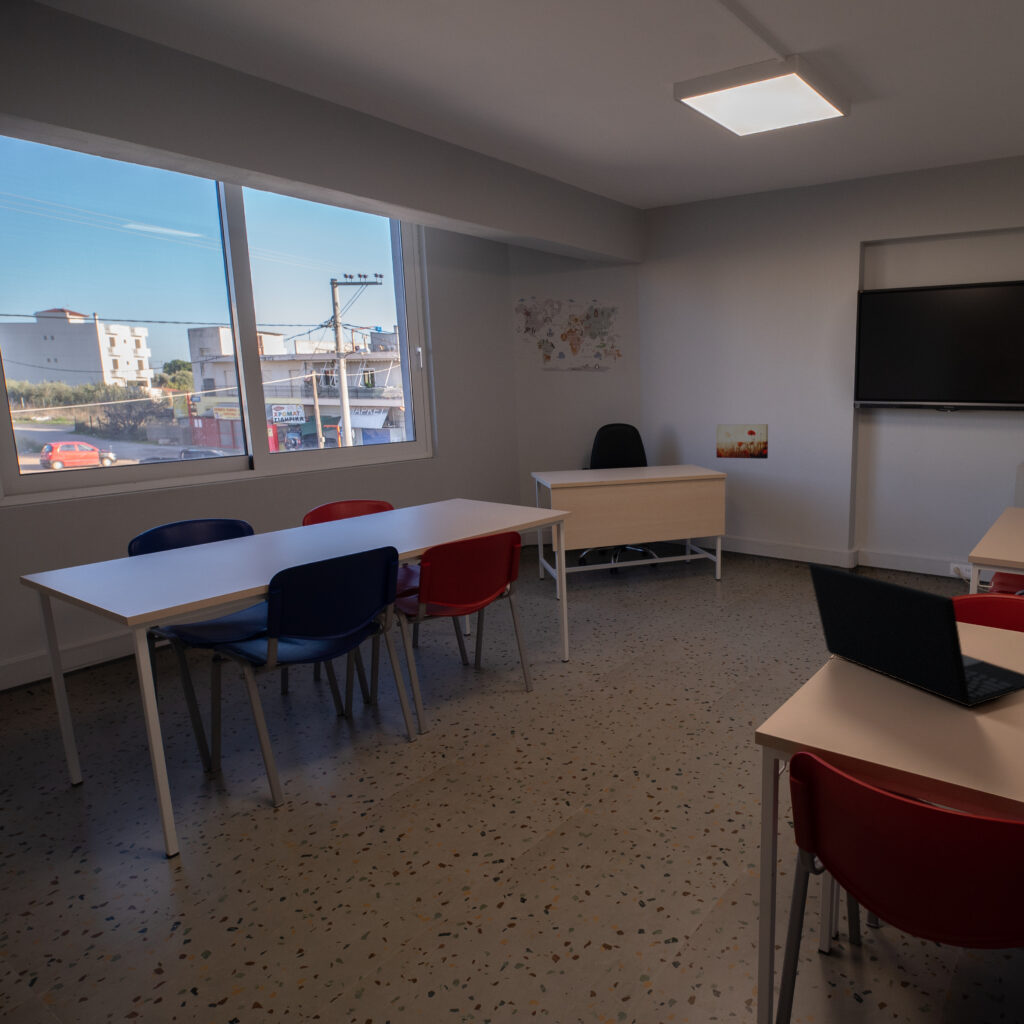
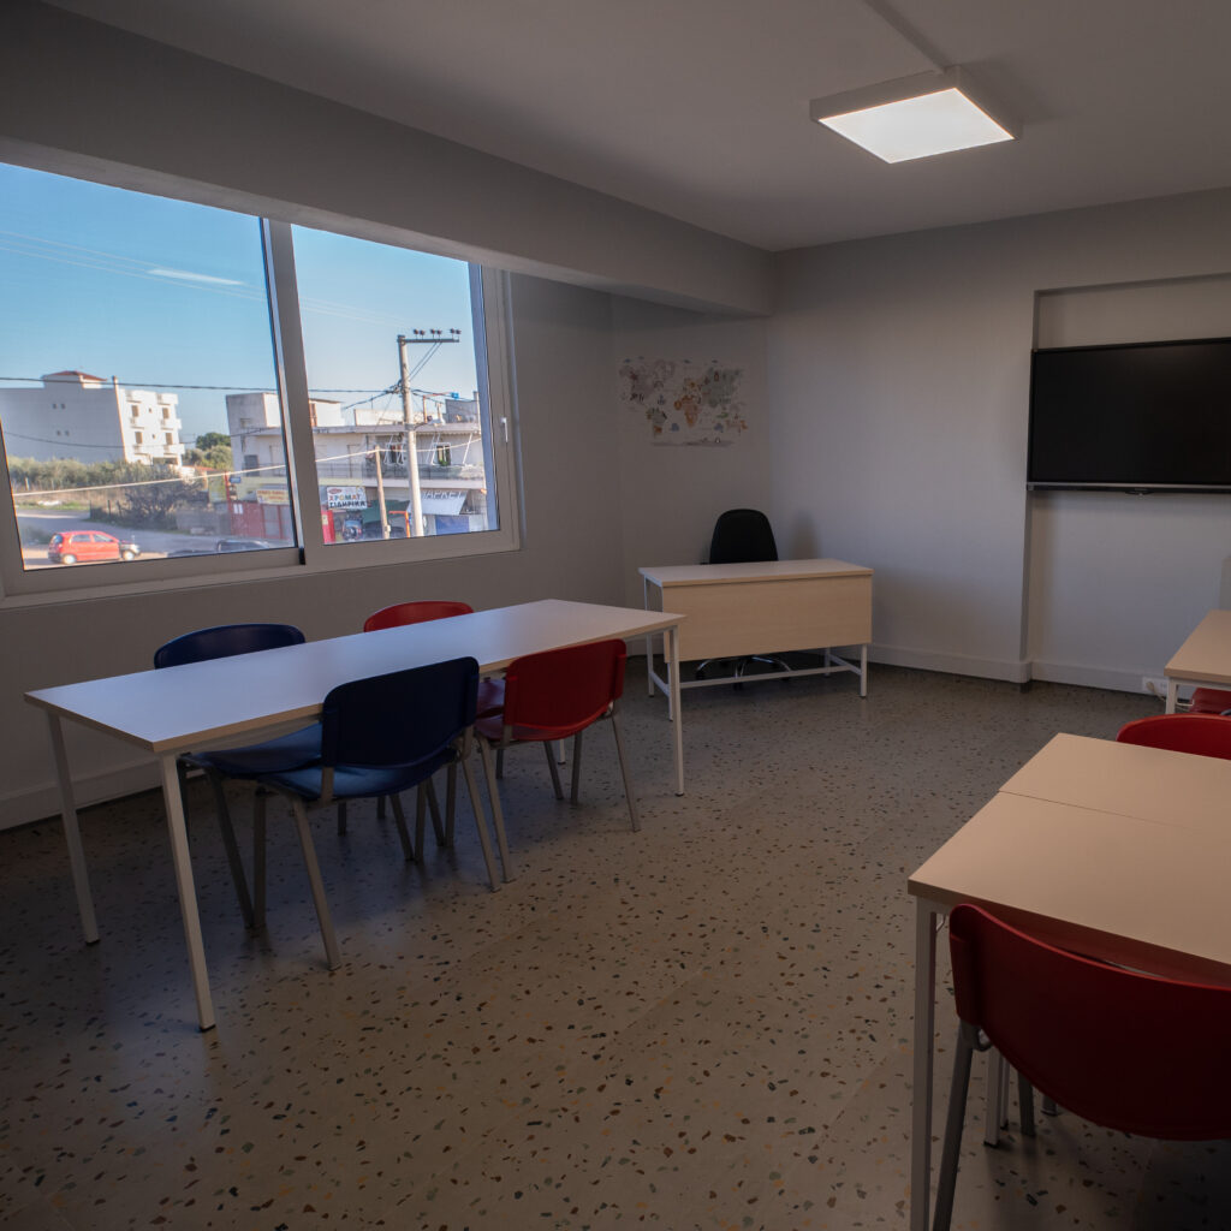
- wall art [715,423,769,460]
- laptop [807,561,1024,708]
